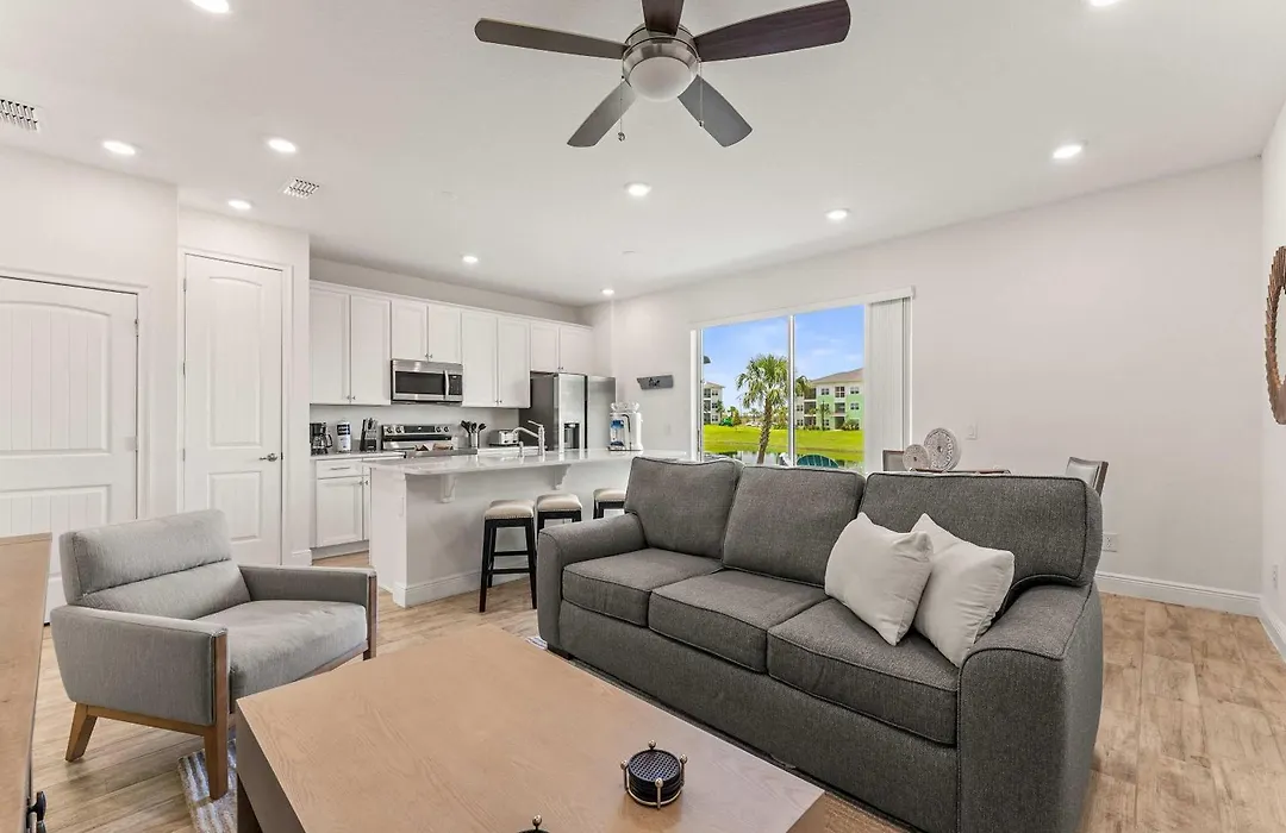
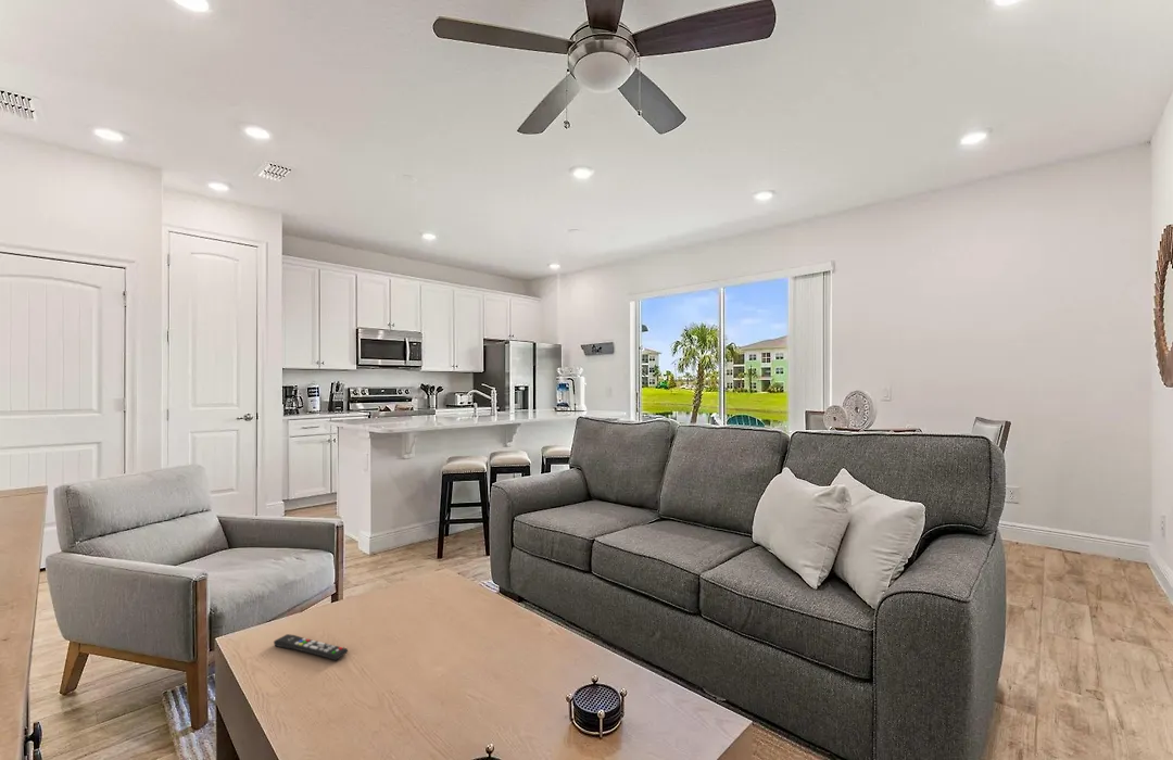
+ remote control [273,633,349,661]
